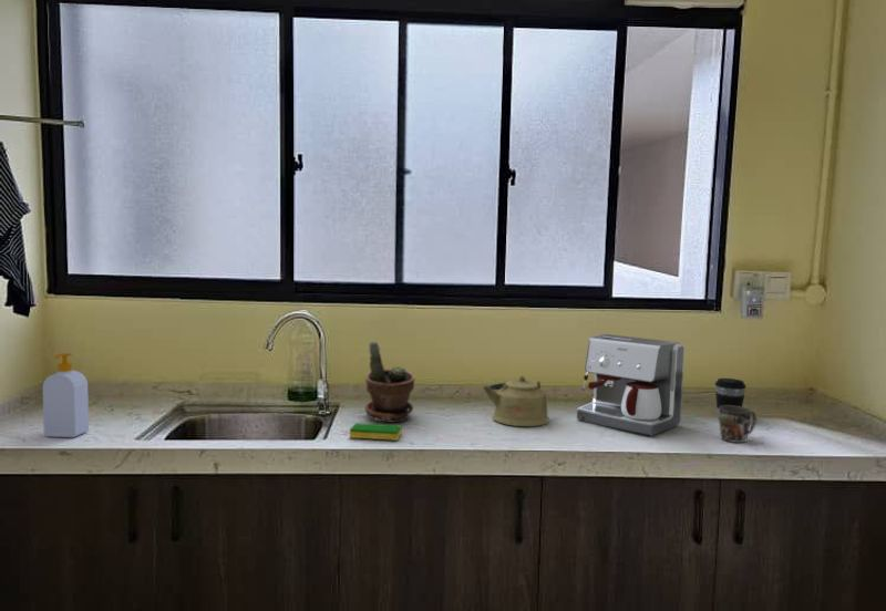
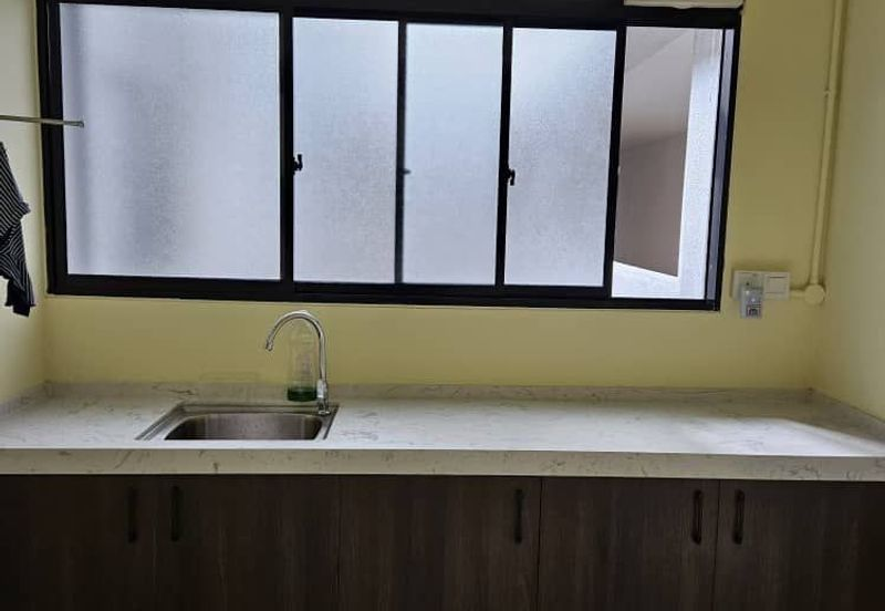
- coffee cup [714,377,748,421]
- coffee maker [576,333,686,437]
- dish sponge [349,422,403,442]
- potted plant [363,339,416,424]
- kettle [482,374,550,427]
- soap bottle [42,352,90,438]
- mug [719,405,758,444]
